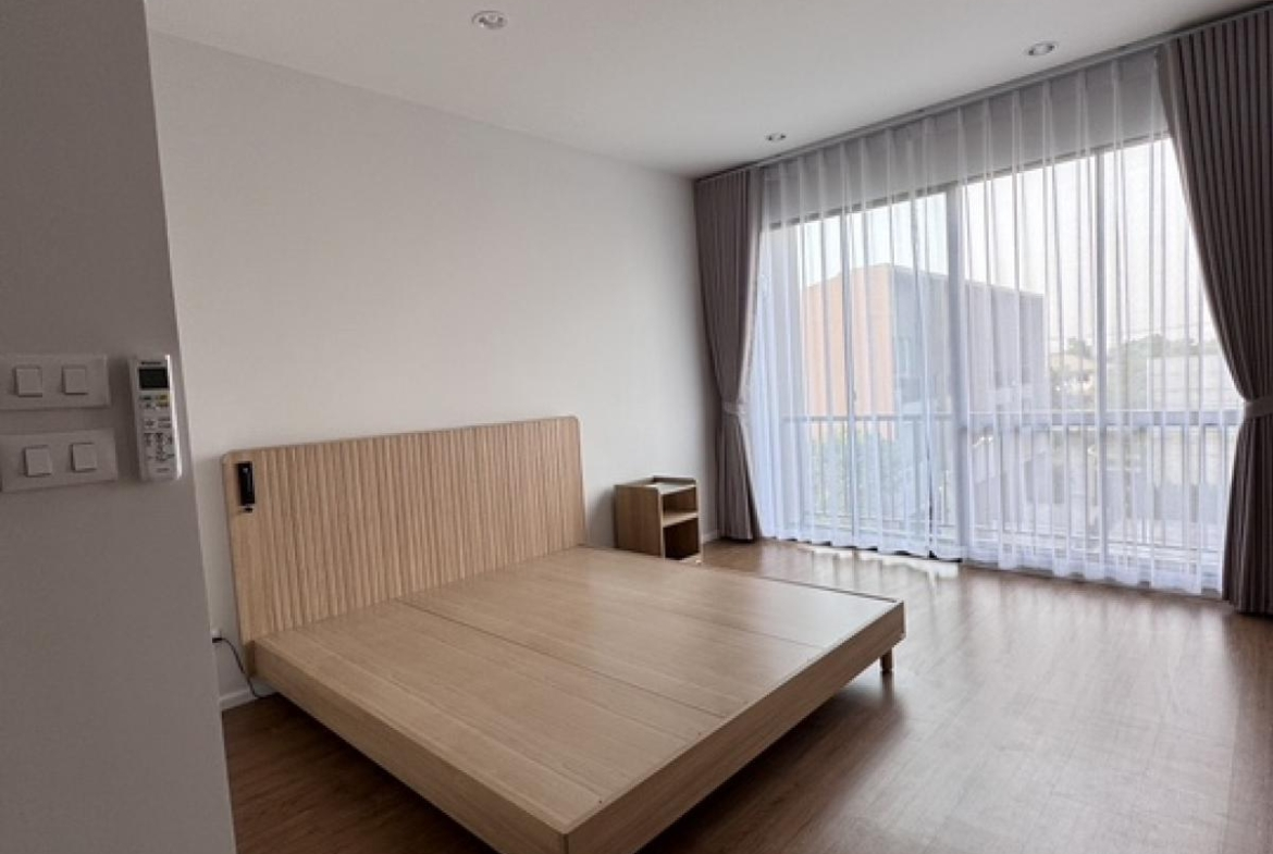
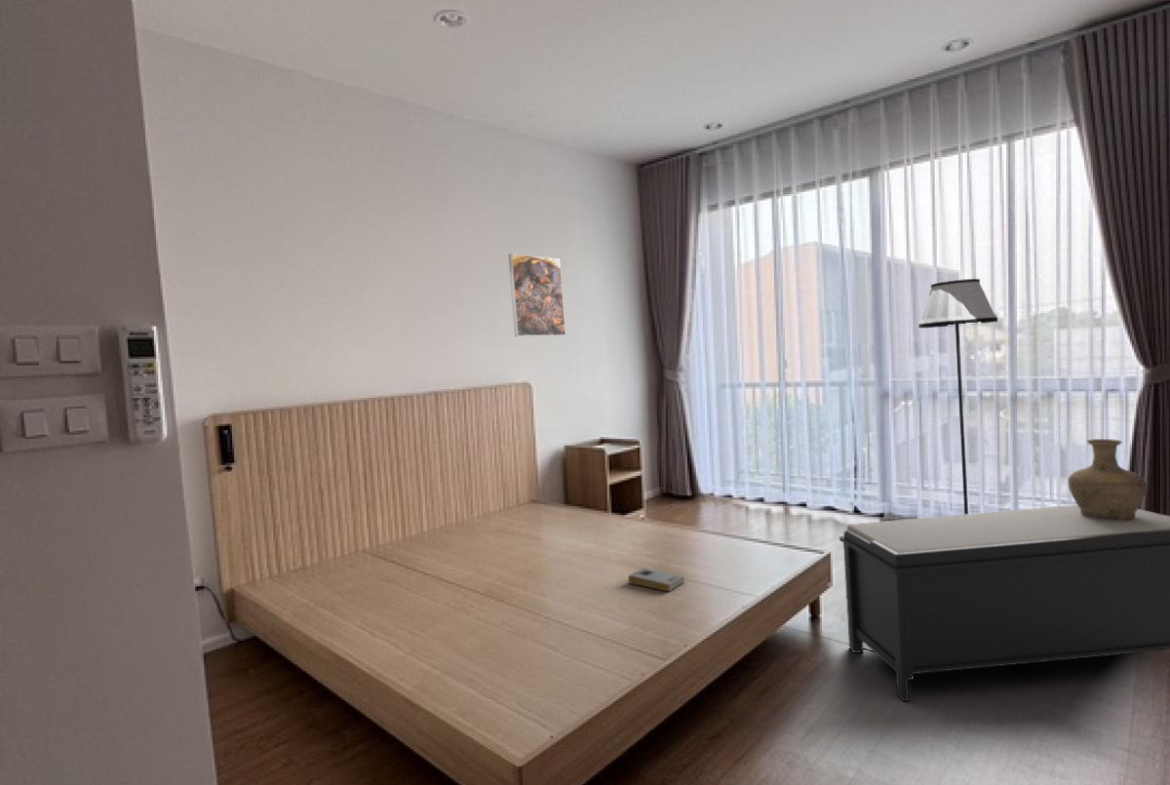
+ vase [1067,438,1148,521]
+ bench [838,504,1170,702]
+ book [628,567,685,592]
+ floor lamp [917,278,999,515]
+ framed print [507,253,567,338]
